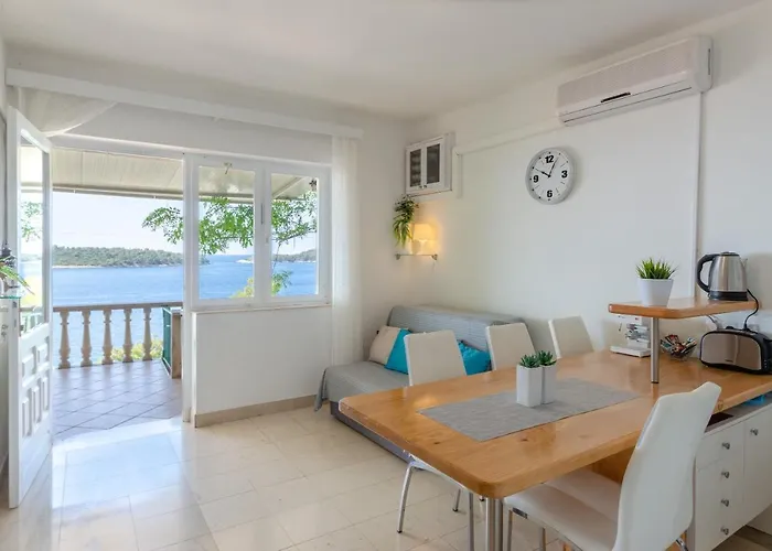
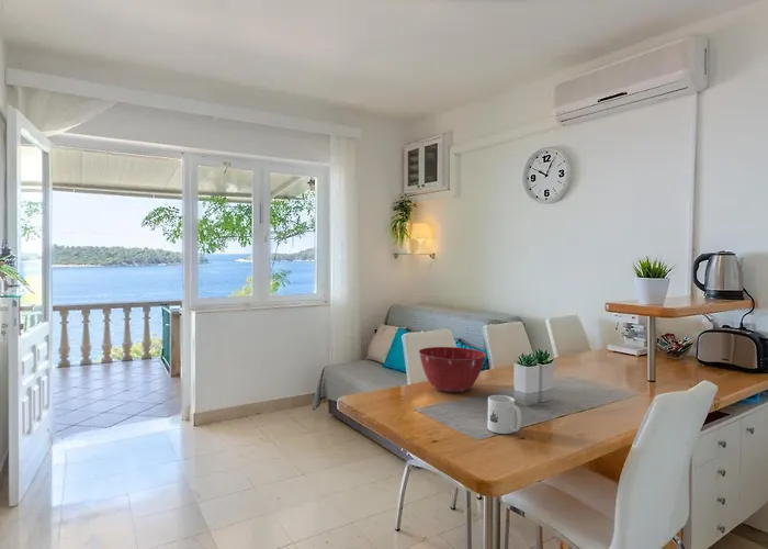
+ mixing bowl [418,346,487,393]
+ mug [487,394,522,435]
